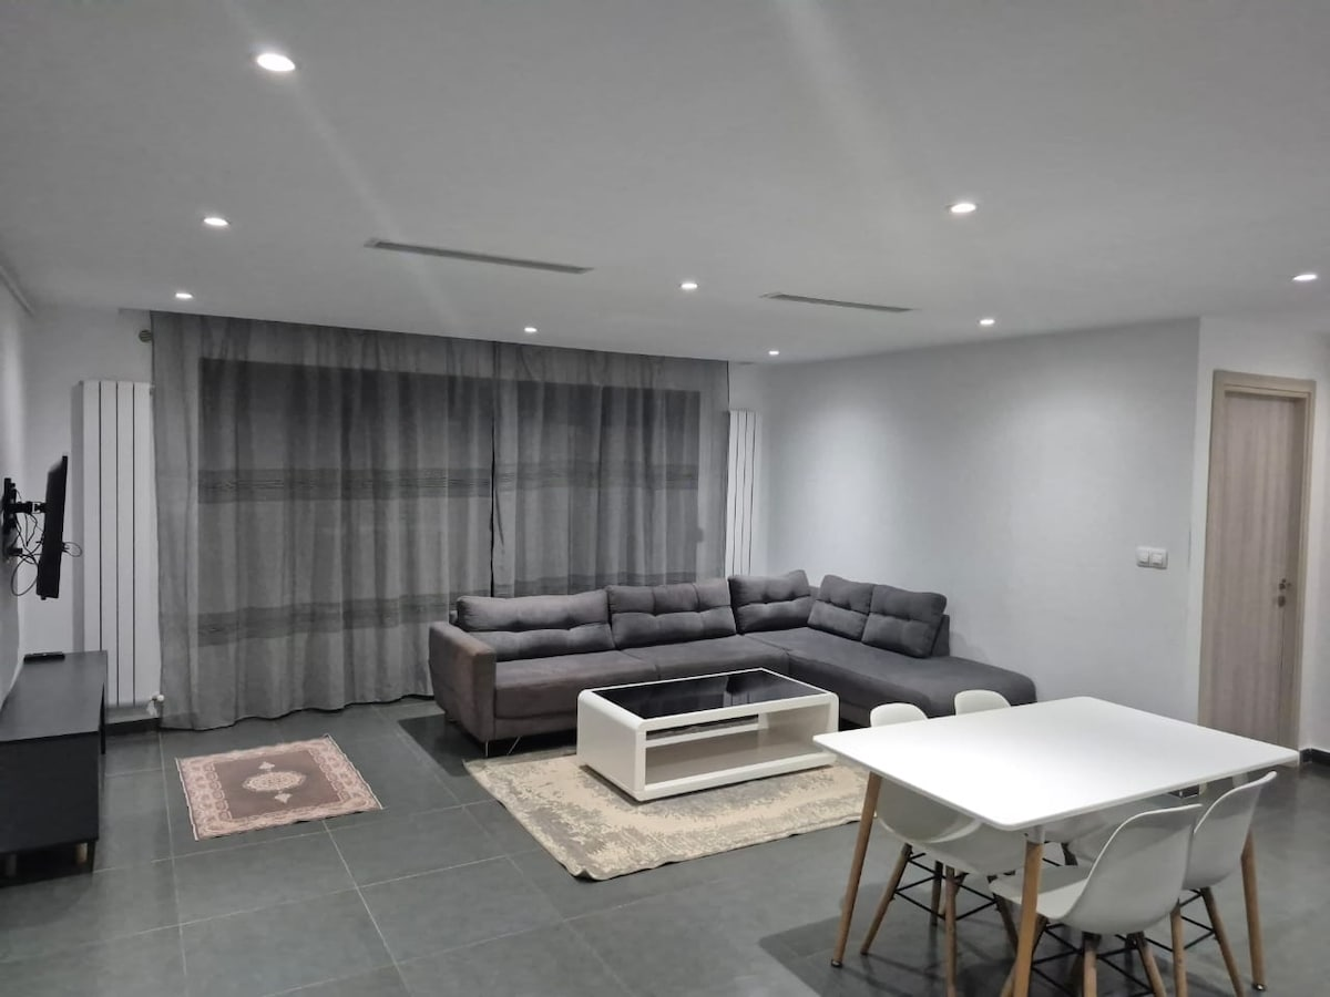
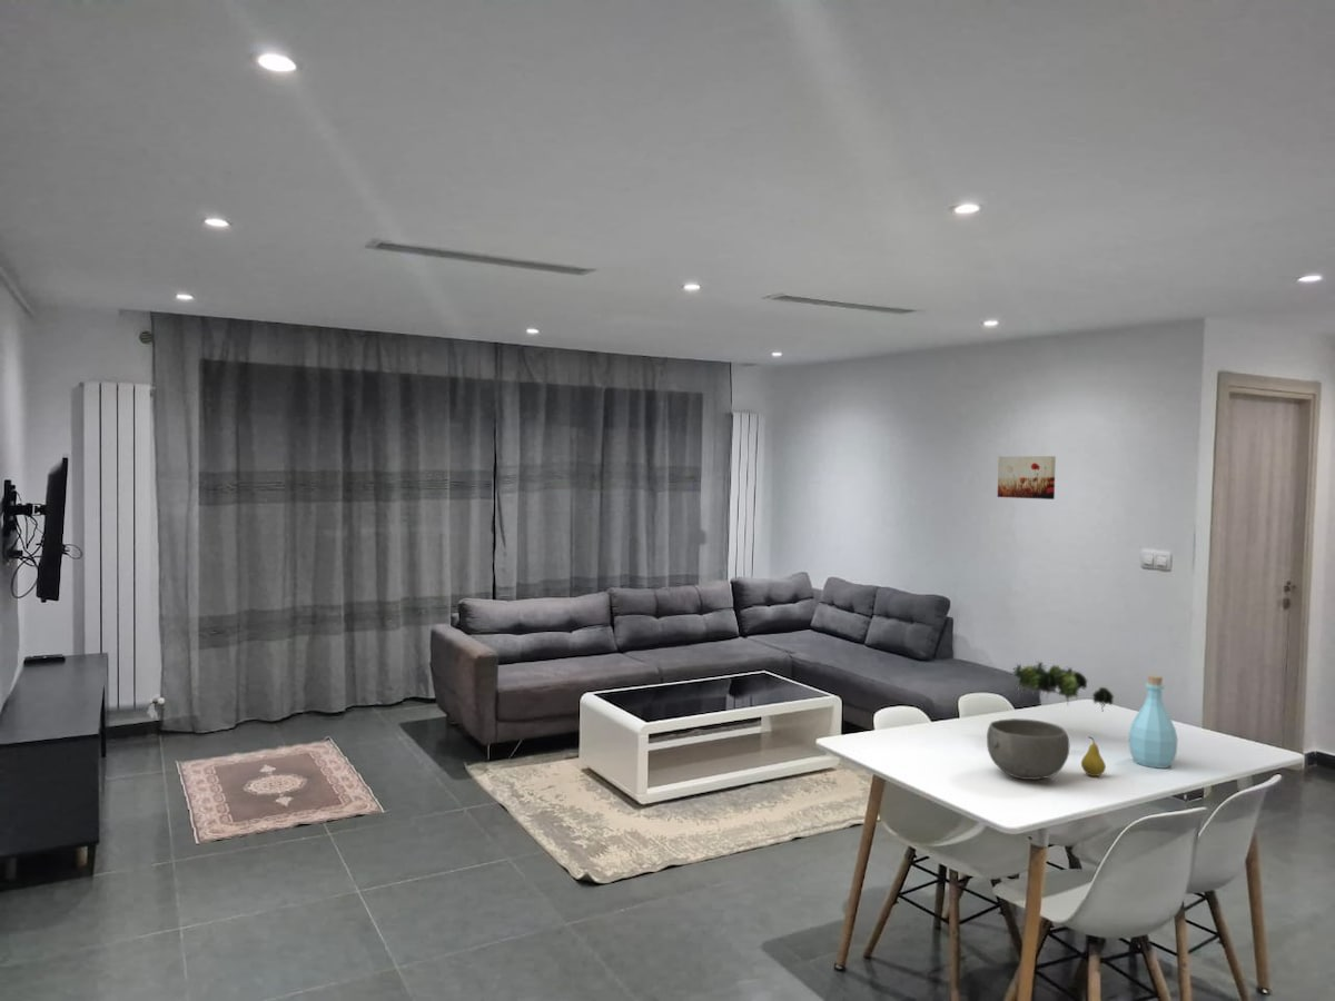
+ wall art [997,455,1057,500]
+ bottle [1128,674,1178,769]
+ potted plant [1011,660,1115,711]
+ bowl [986,717,1070,781]
+ fruit [1080,735,1107,777]
